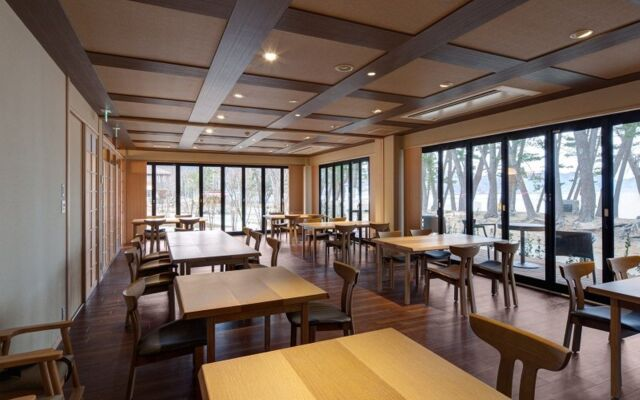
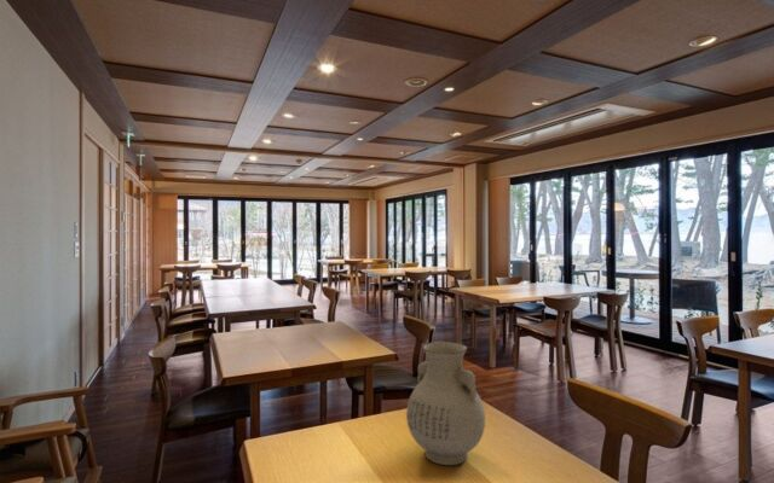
+ vase [405,341,486,466]
